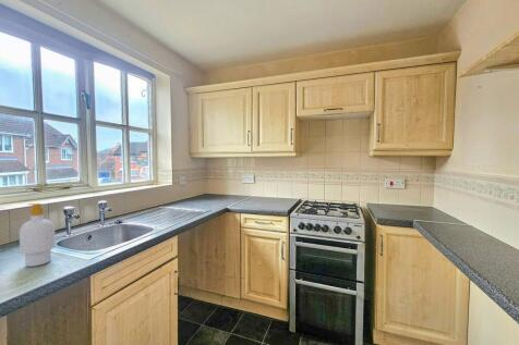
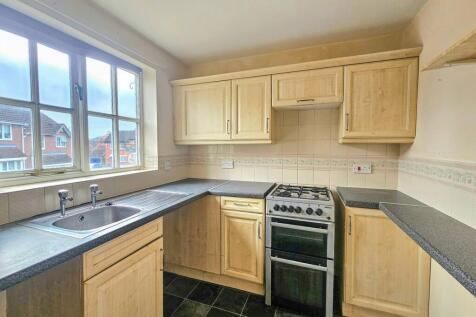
- soap bottle [19,202,57,268]
